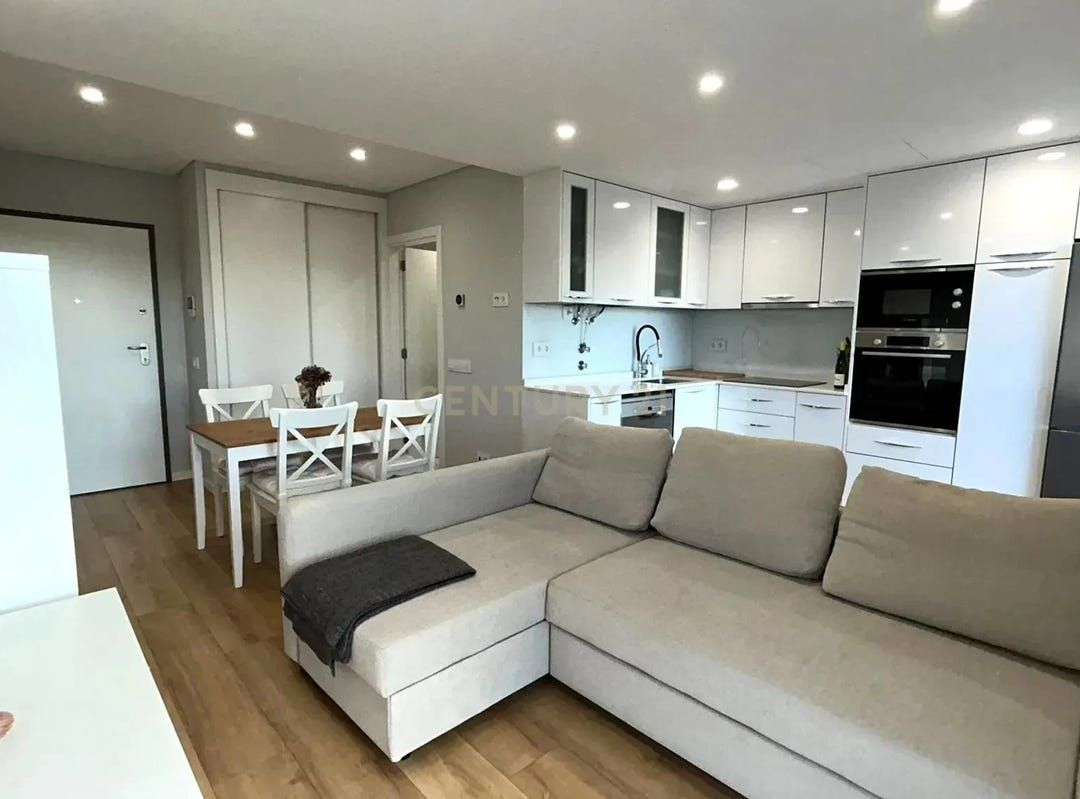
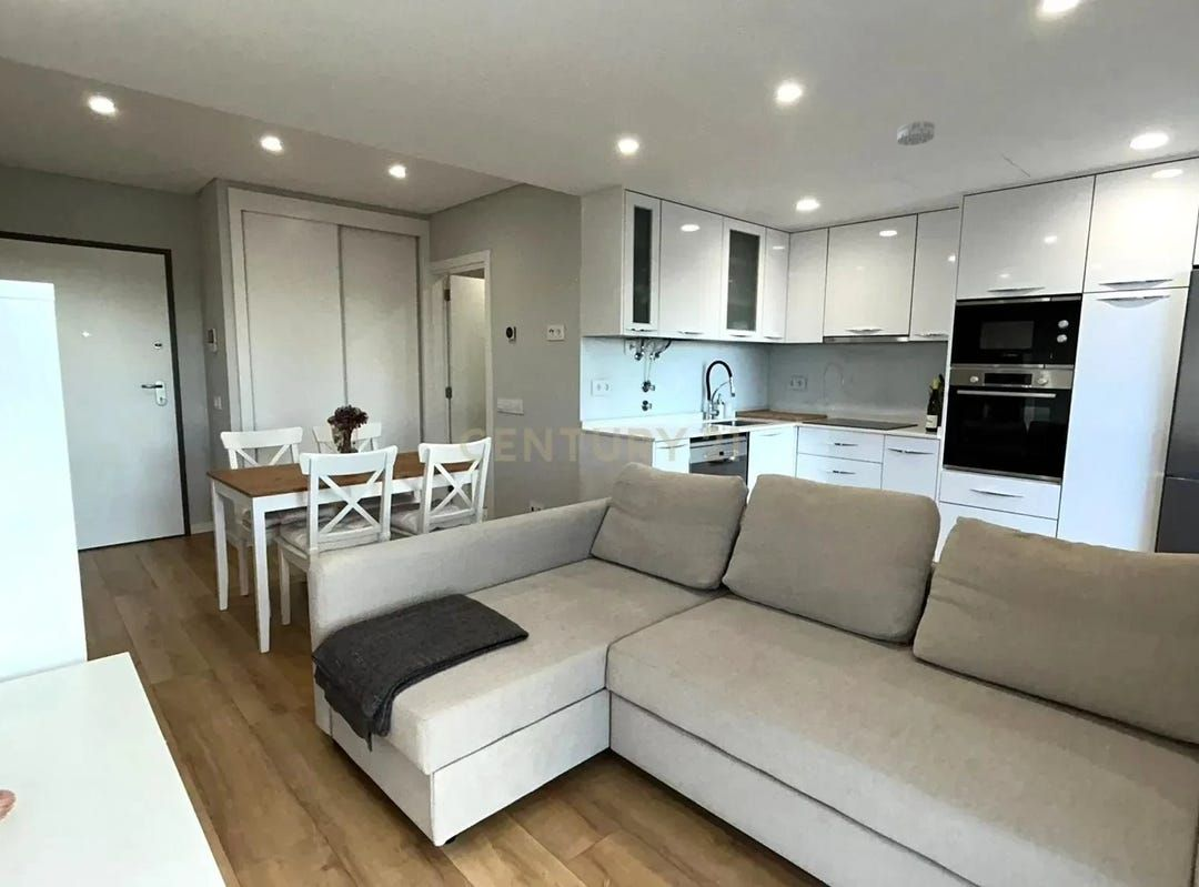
+ smoke detector [896,120,936,147]
